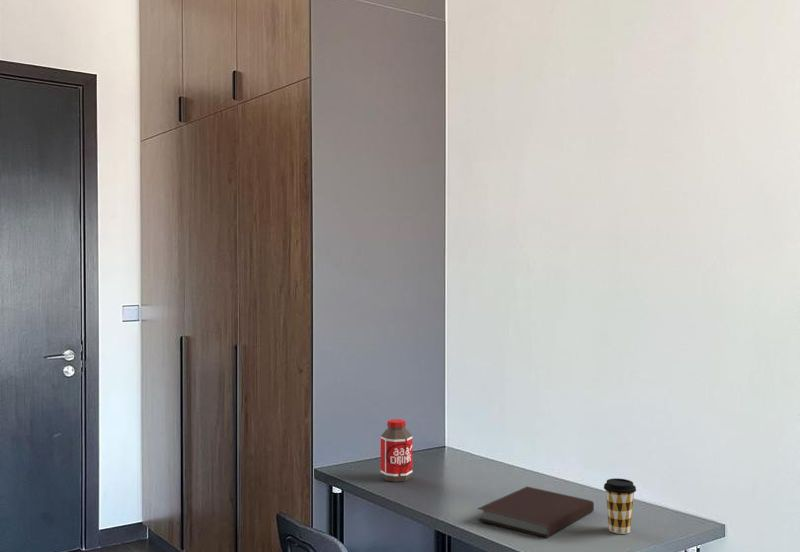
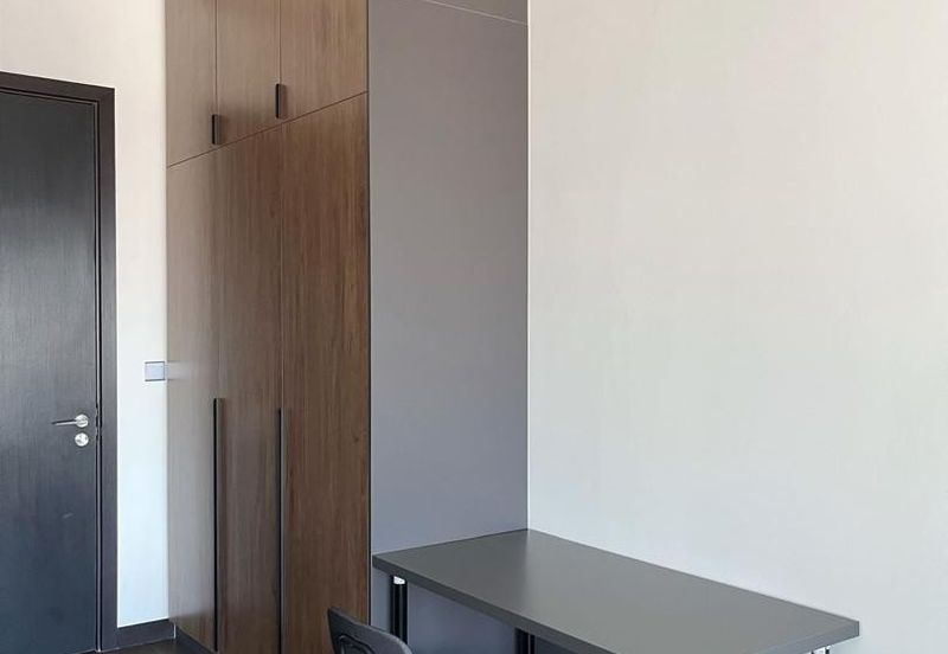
- coffee cup [603,477,637,535]
- notebook [476,486,595,538]
- bottle [380,418,413,483]
